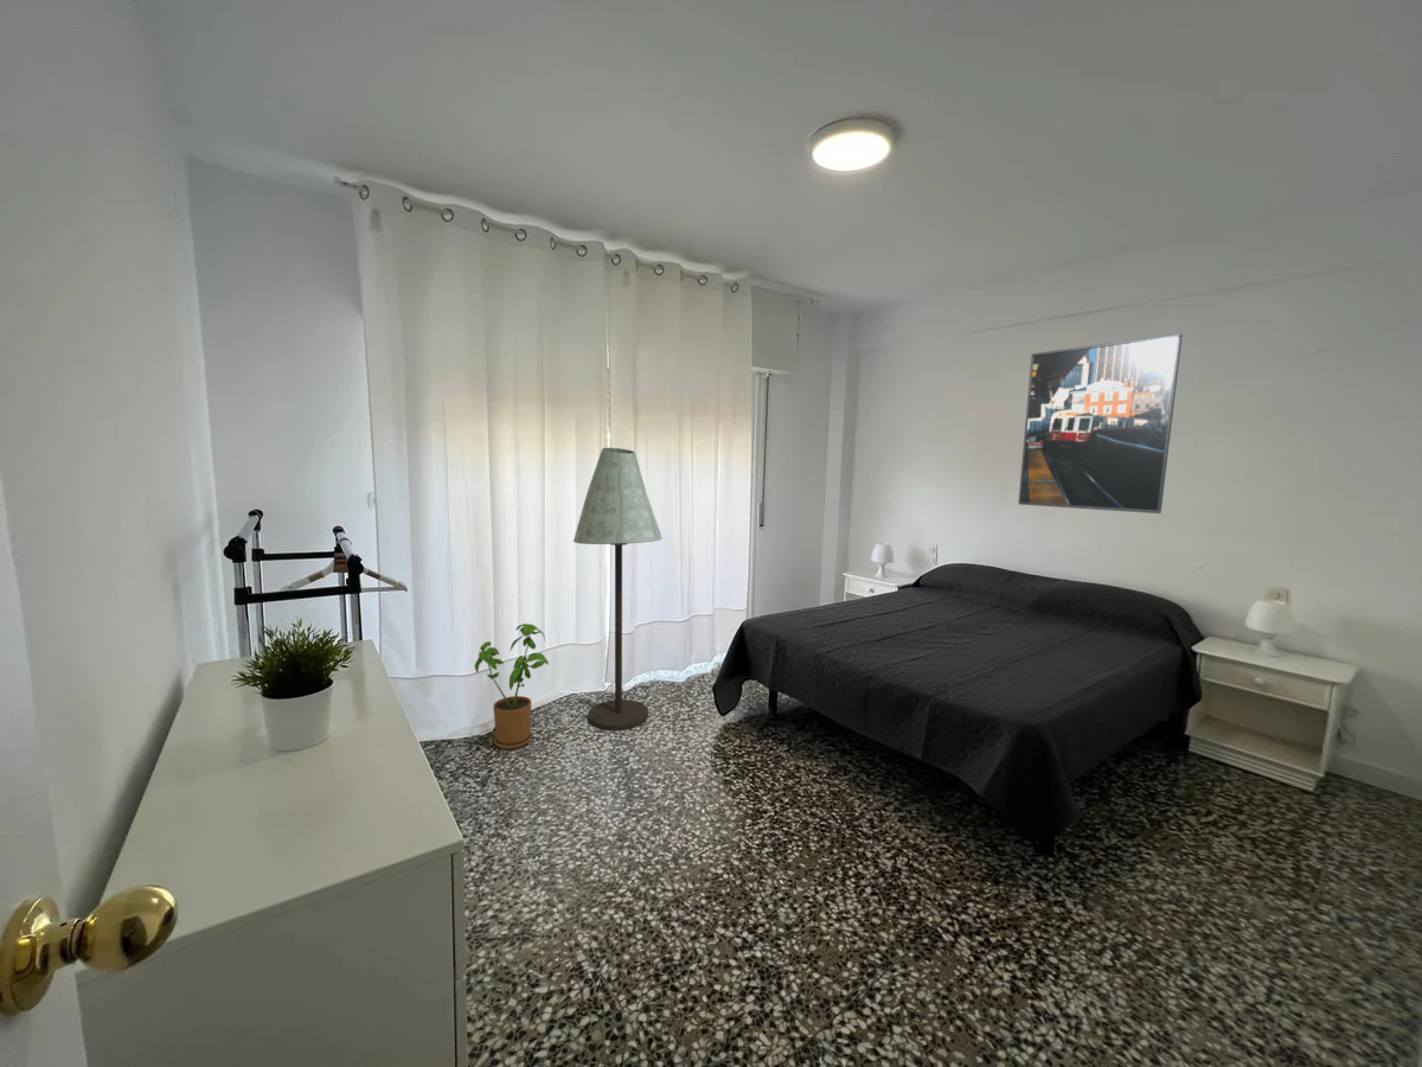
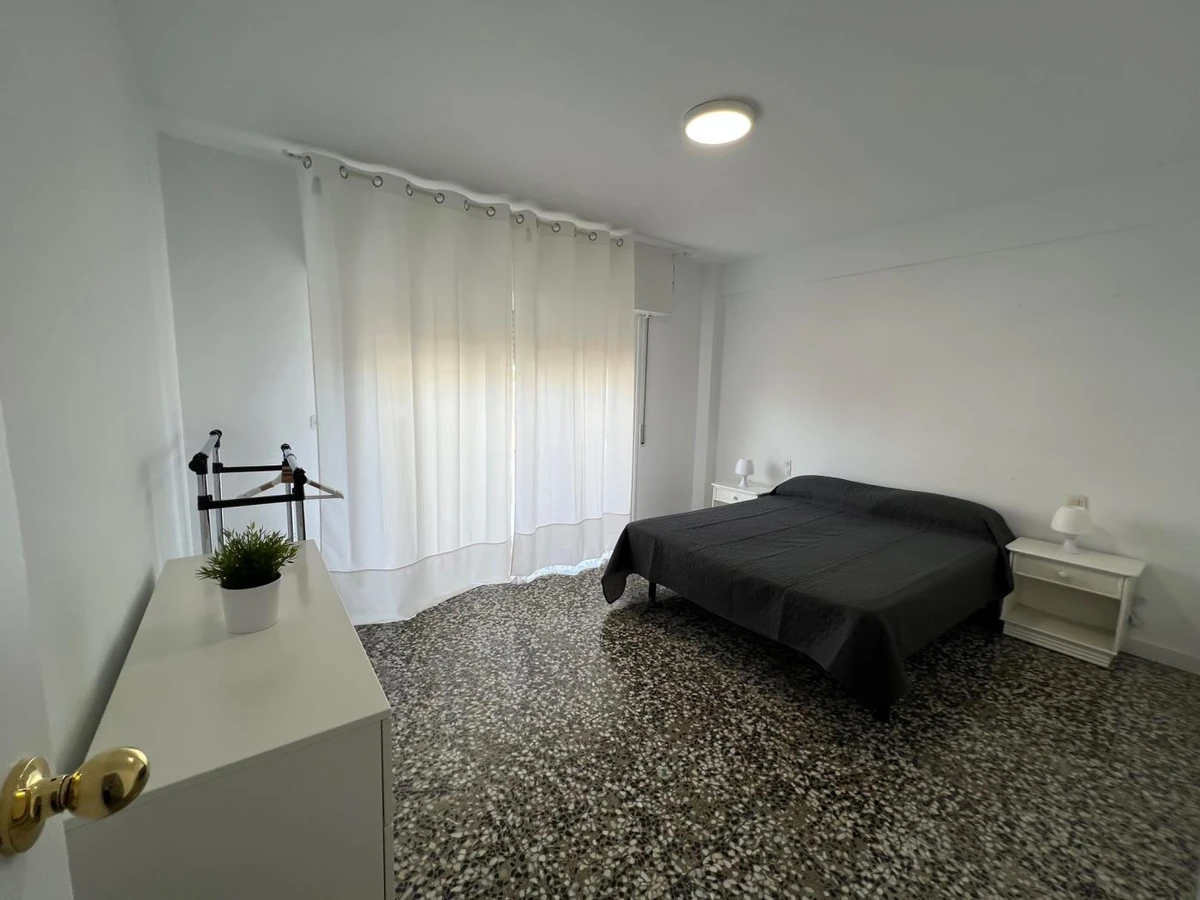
- floor lamp [572,447,664,731]
- house plant [474,622,550,750]
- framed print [1017,332,1184,515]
